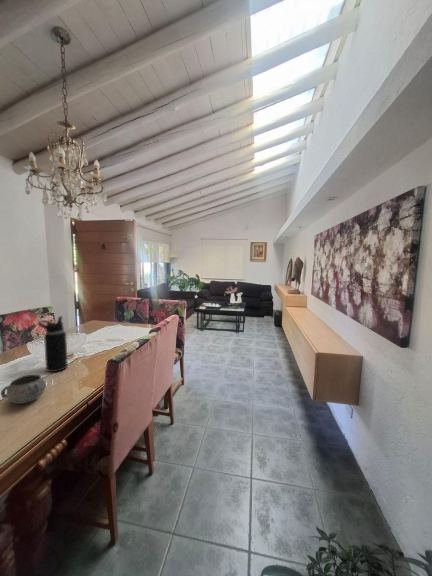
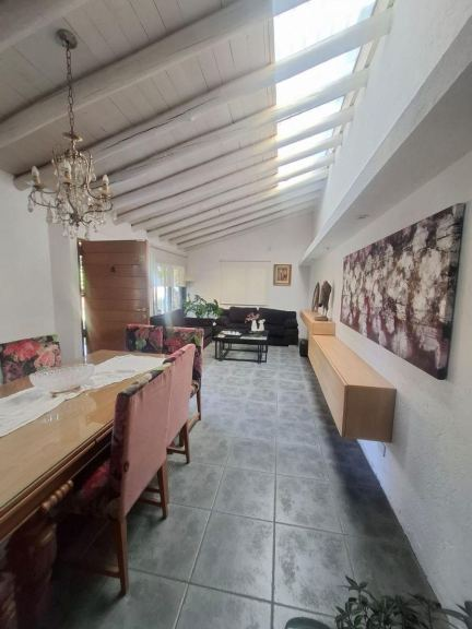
- decorative bowl [0,374,47,405]
- water bottle [36,315,69,373]
